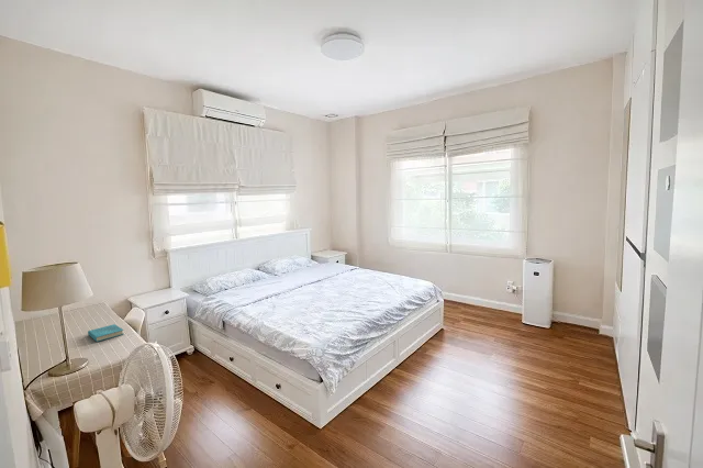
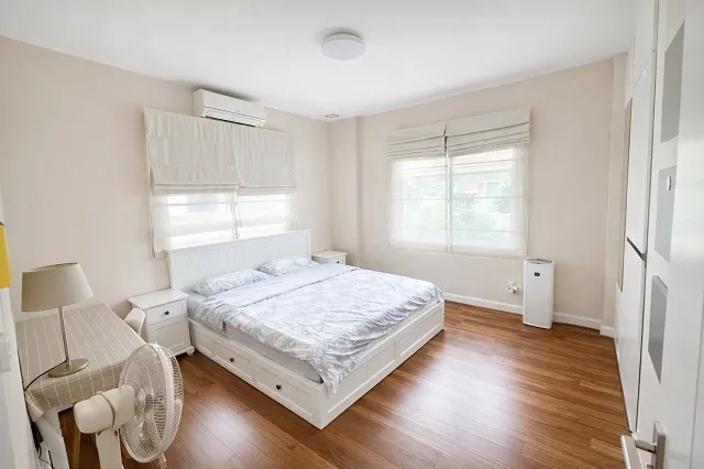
- book [87,323,124,343]
